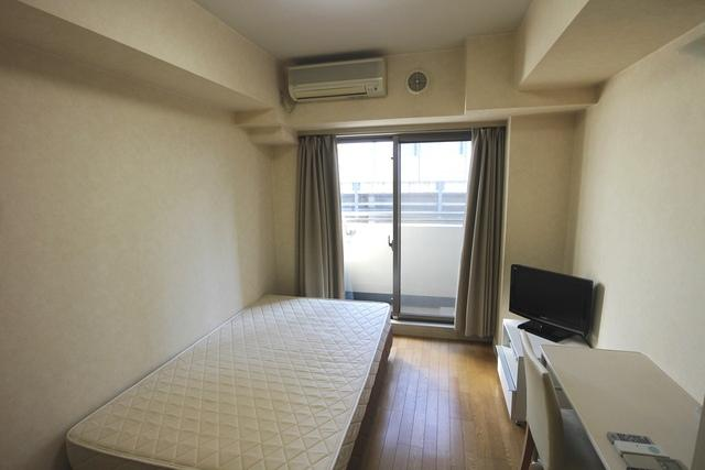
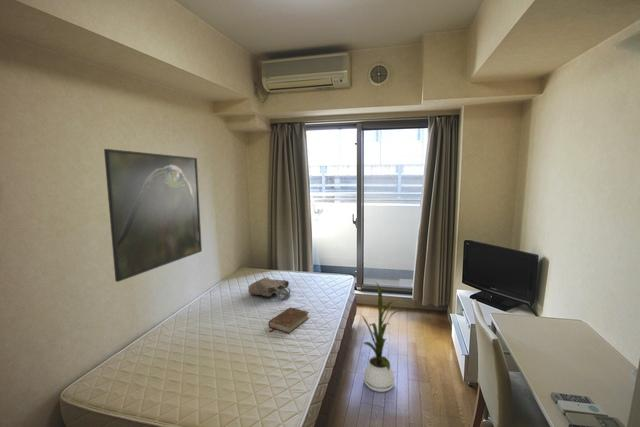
+ book [268,306,310,334]
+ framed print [103,148,203,283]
+ house plant [359,282,402,393]
+ tote bag [247,276,291,301]
